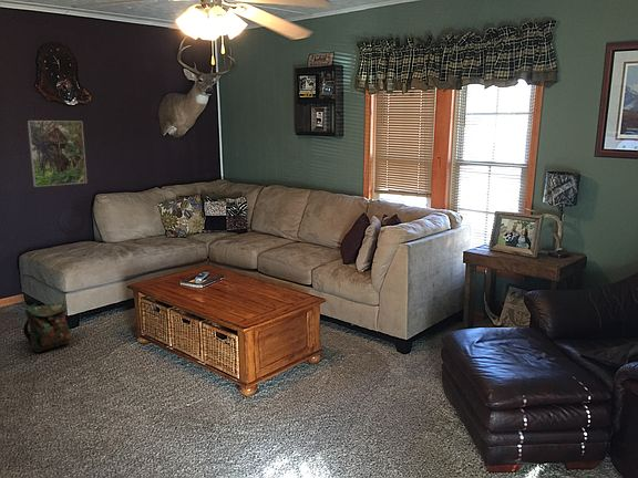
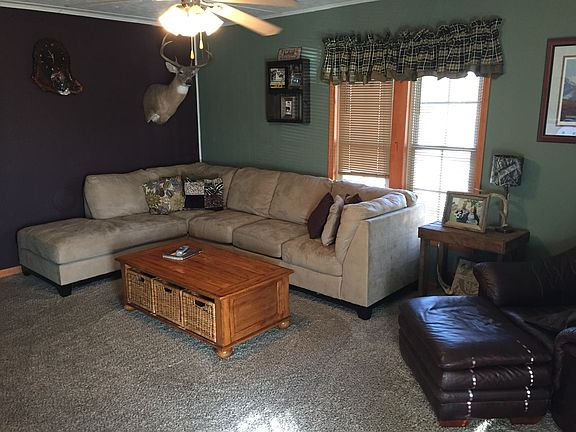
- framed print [27,119,88,188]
- backpack [22,301,71,353]
